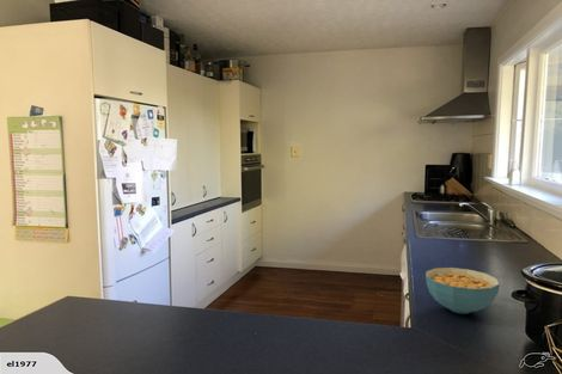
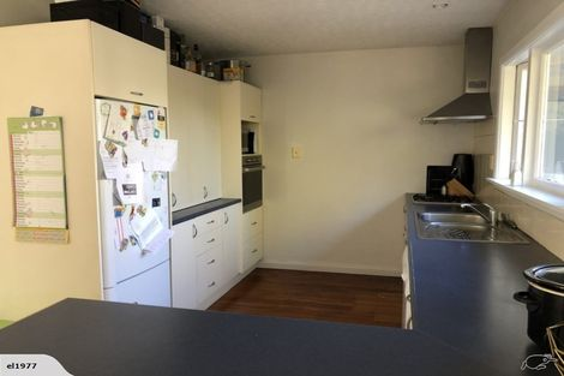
- cereal bowl [424,266,501,315]
